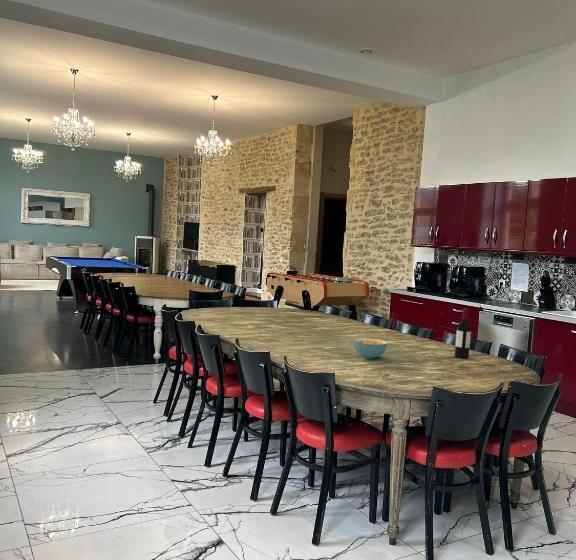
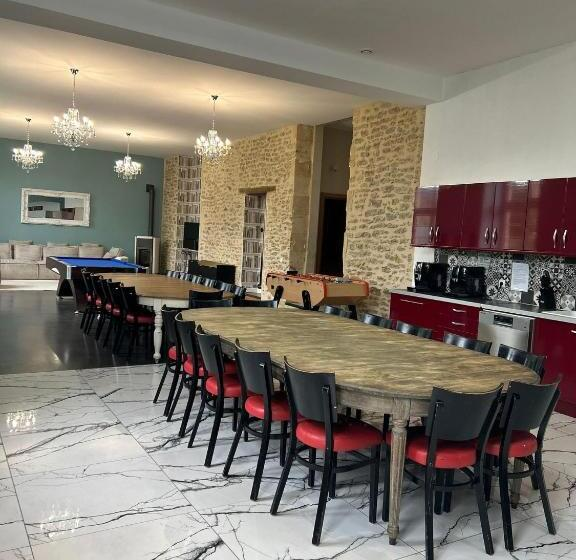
- cereal bowl [353,337,389,360]
- wine bottle [454,308,472,360]
